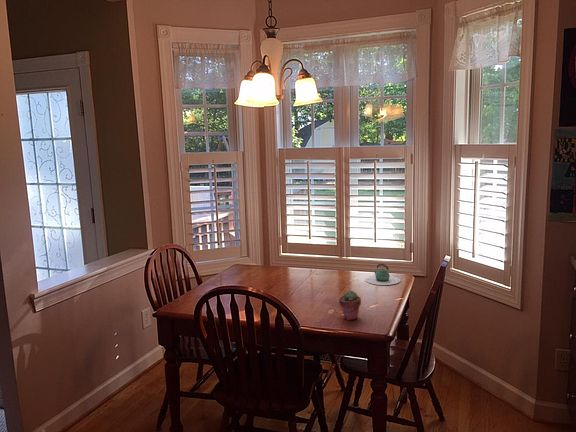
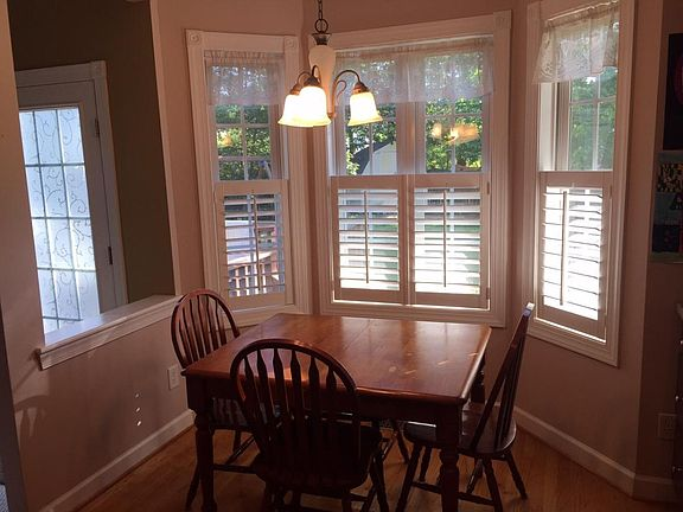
- potted succulent [338,289,362,321]
- teapot [364,263,401,286]
